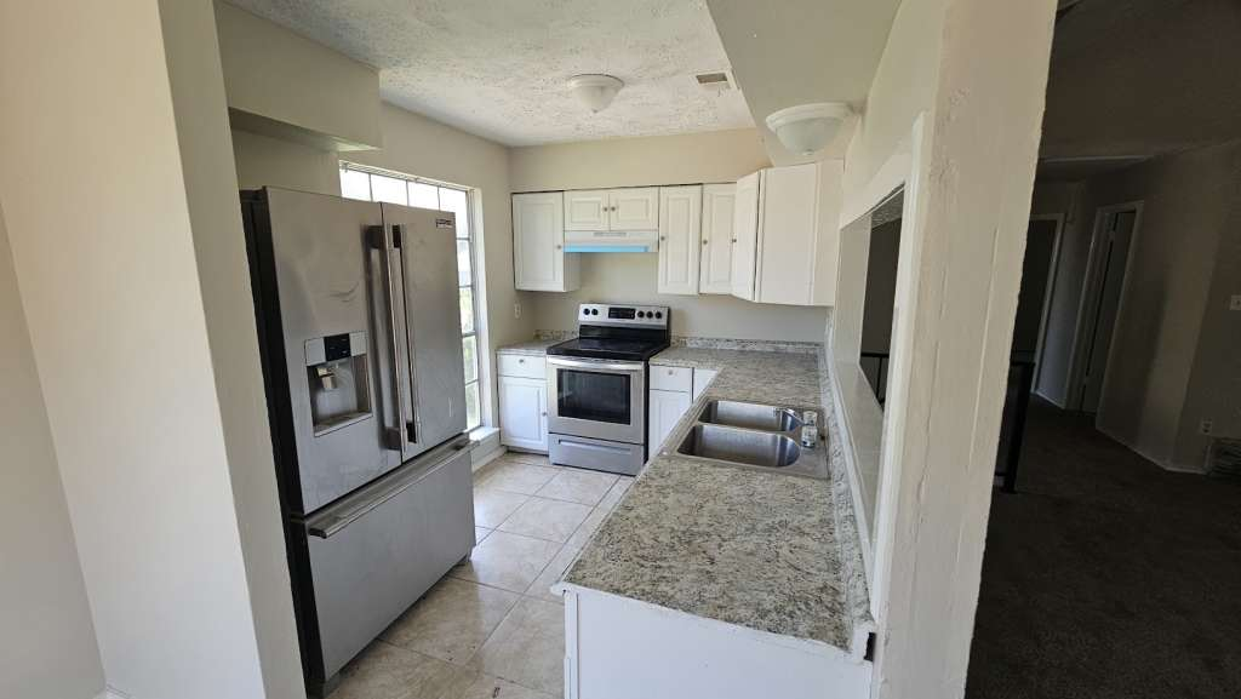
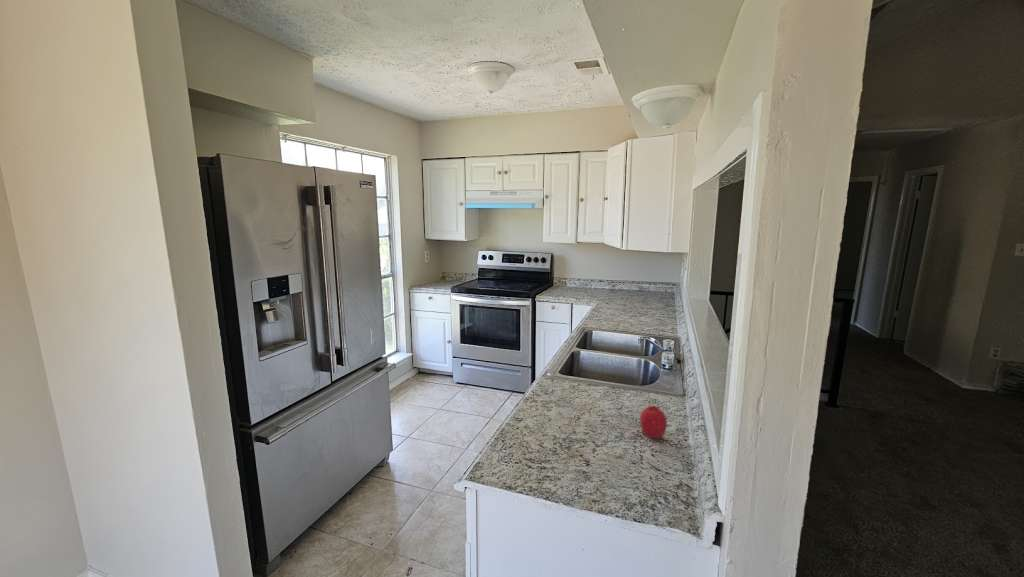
+ fruit [639,405,668,439]
